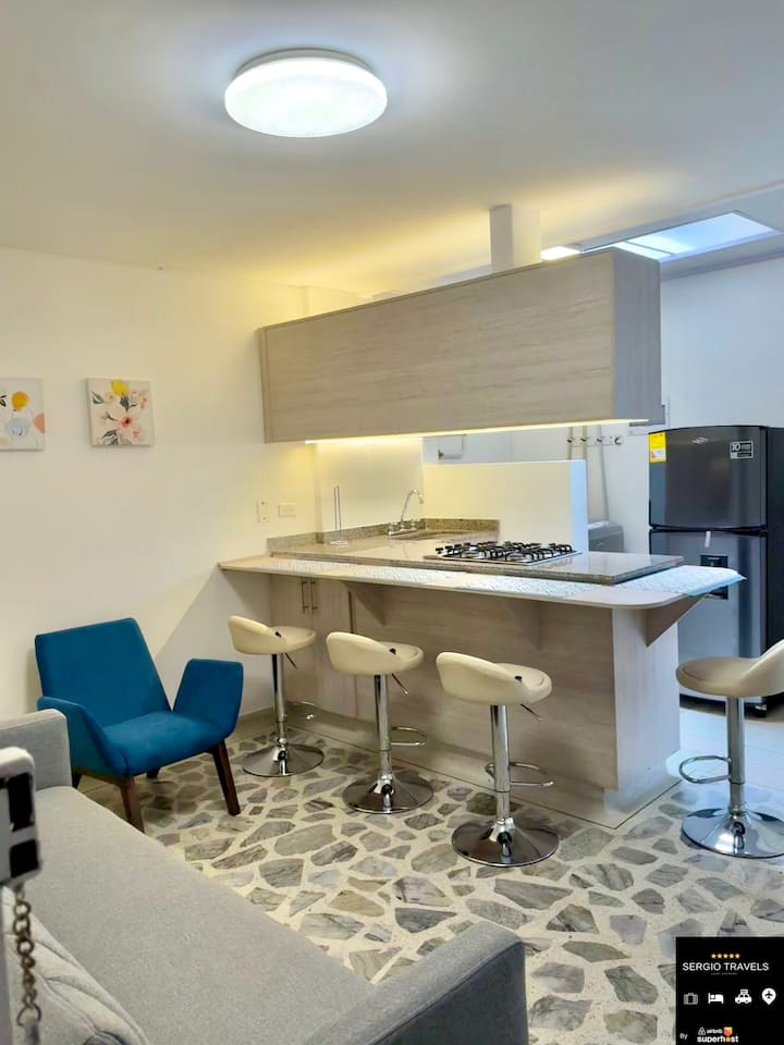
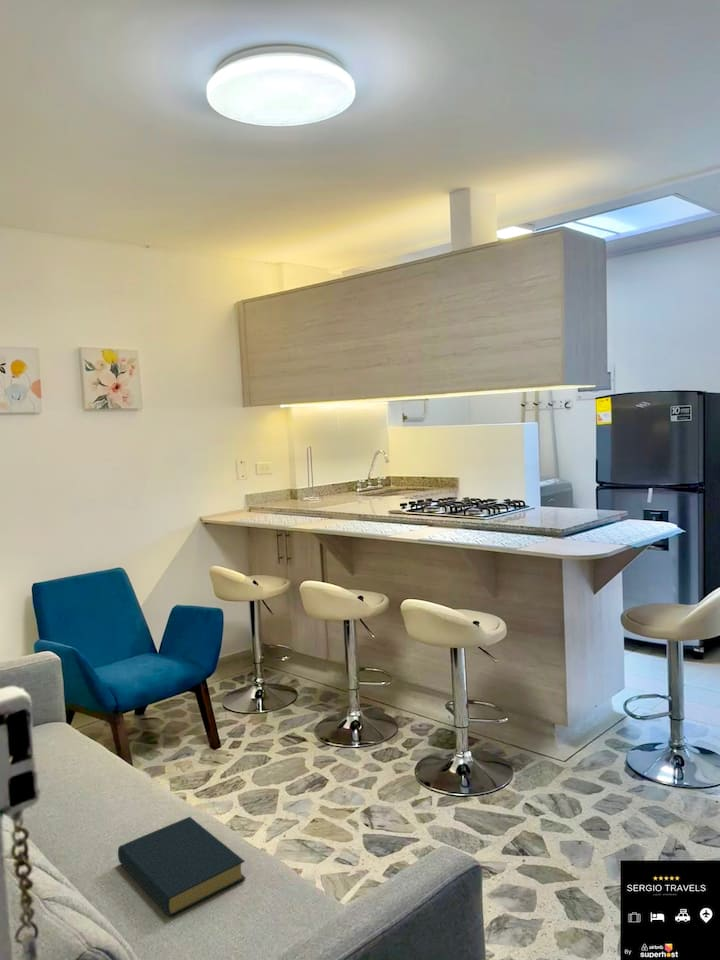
+ hardback book [117,816,247,917]
